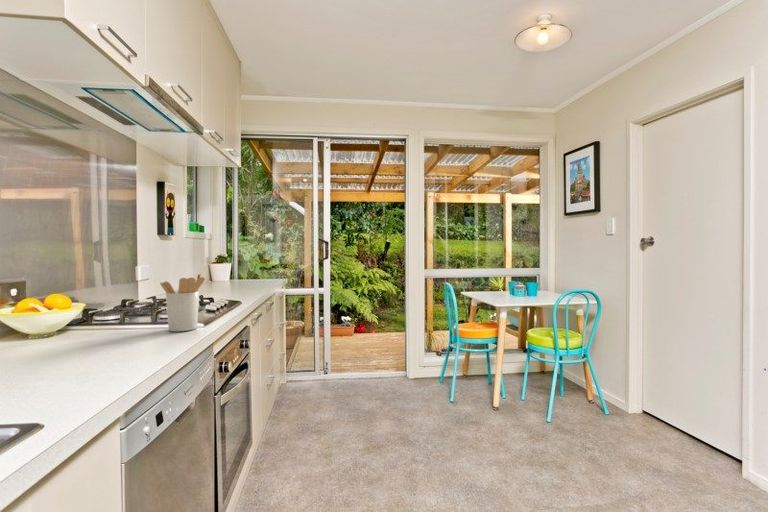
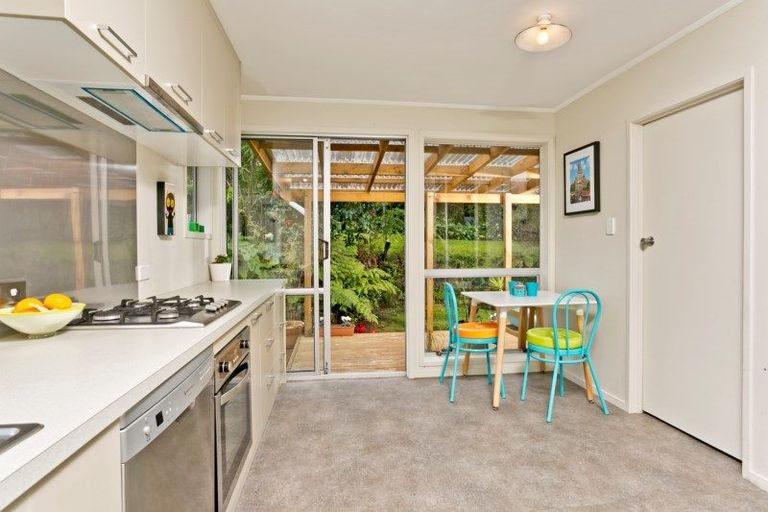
- utensil holder [159,272,206,332]
